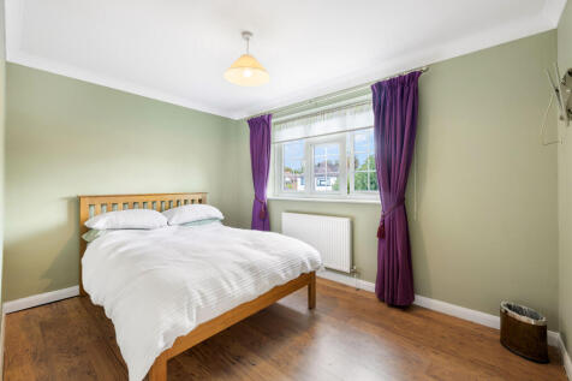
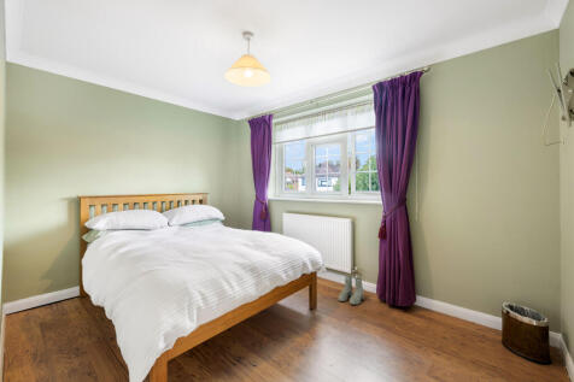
+ boots [338,275,365,306]
